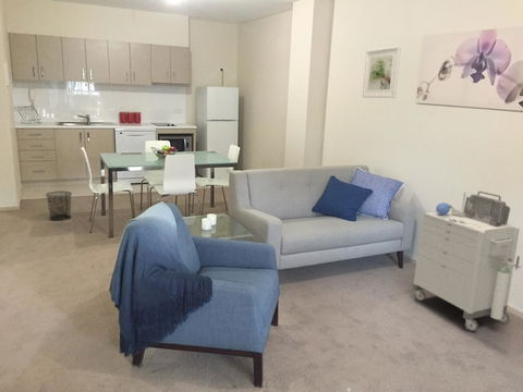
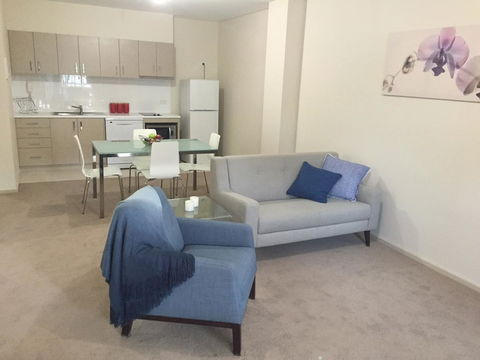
- storage cabinet [412,191,522,332]
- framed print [362,45,402,99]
- waste bin [45,191,73,221]
